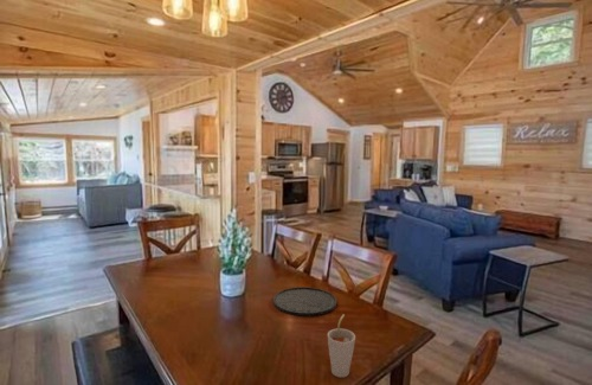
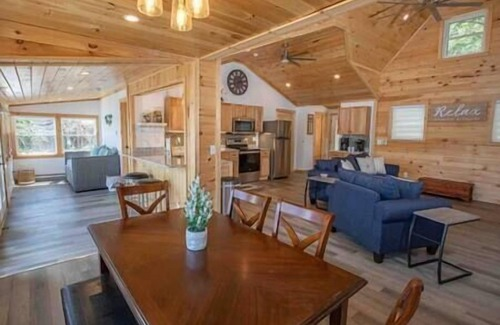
- cup [327,313,356,378]
- plate [272,285,337,317]
